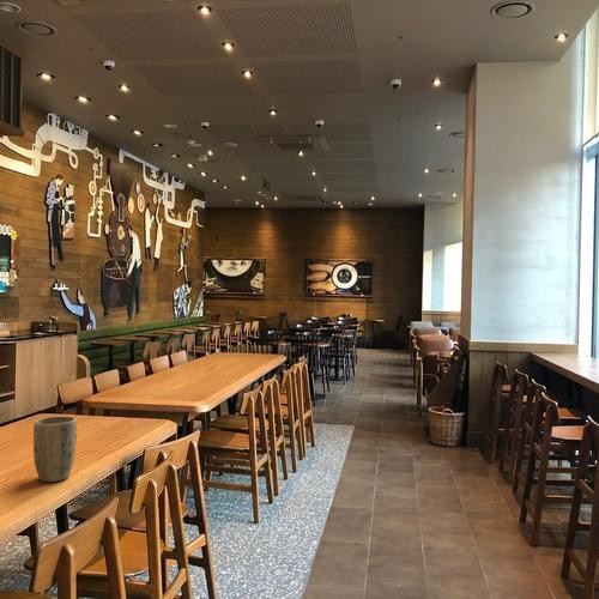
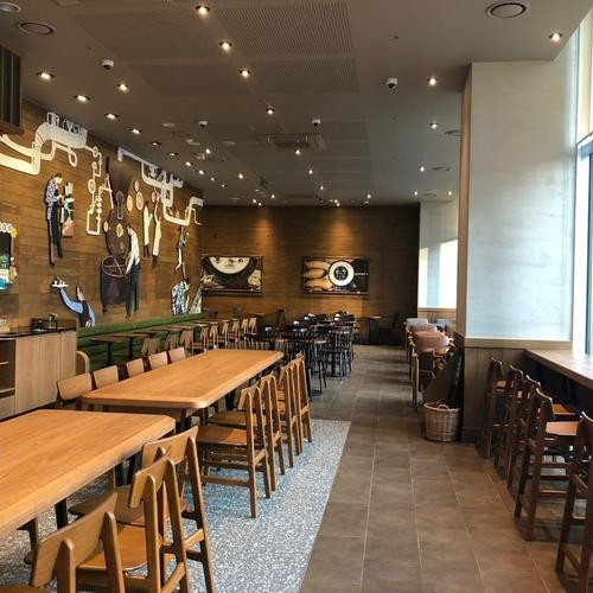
- plant pot [32,416,78,483]
